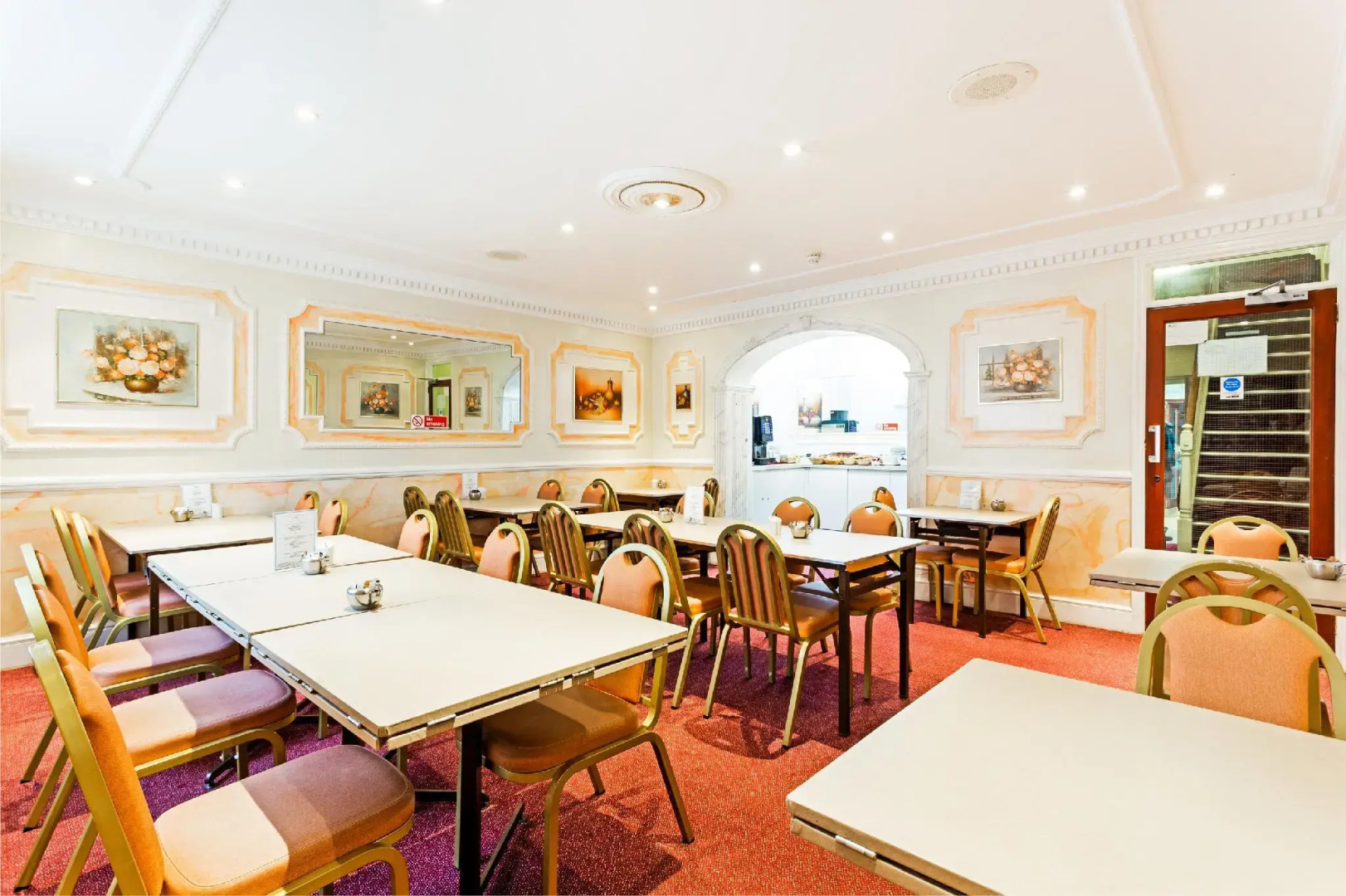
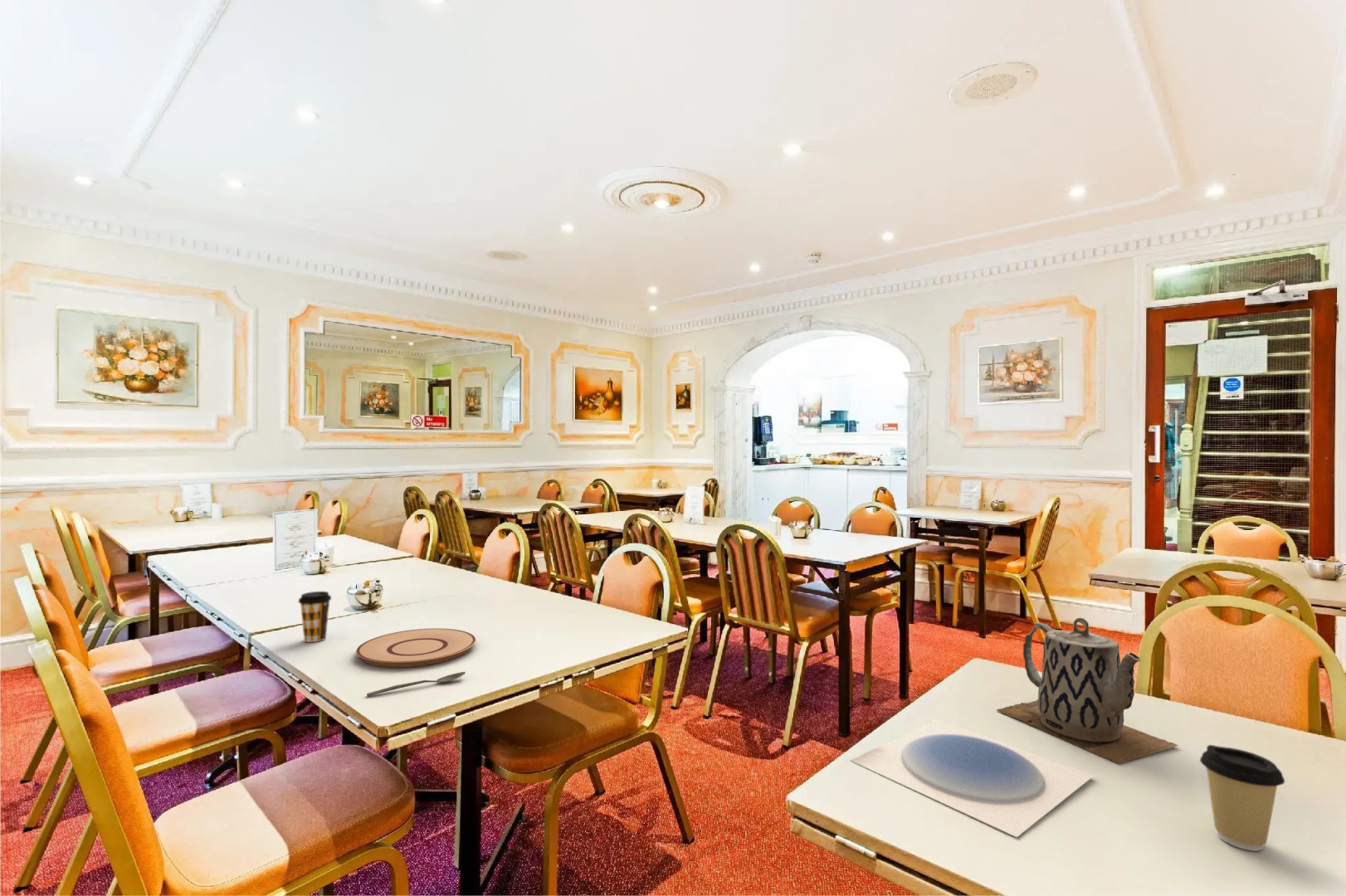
+ plate [850,718,1095,838]
+ coffee cup [1199,744,1285,851]
+ spoon [366,671,466,697]
+ coffee cup [297,591,333,643]
+ teapot [996,617,1179,764]
+ plate [355,627,477,668]
